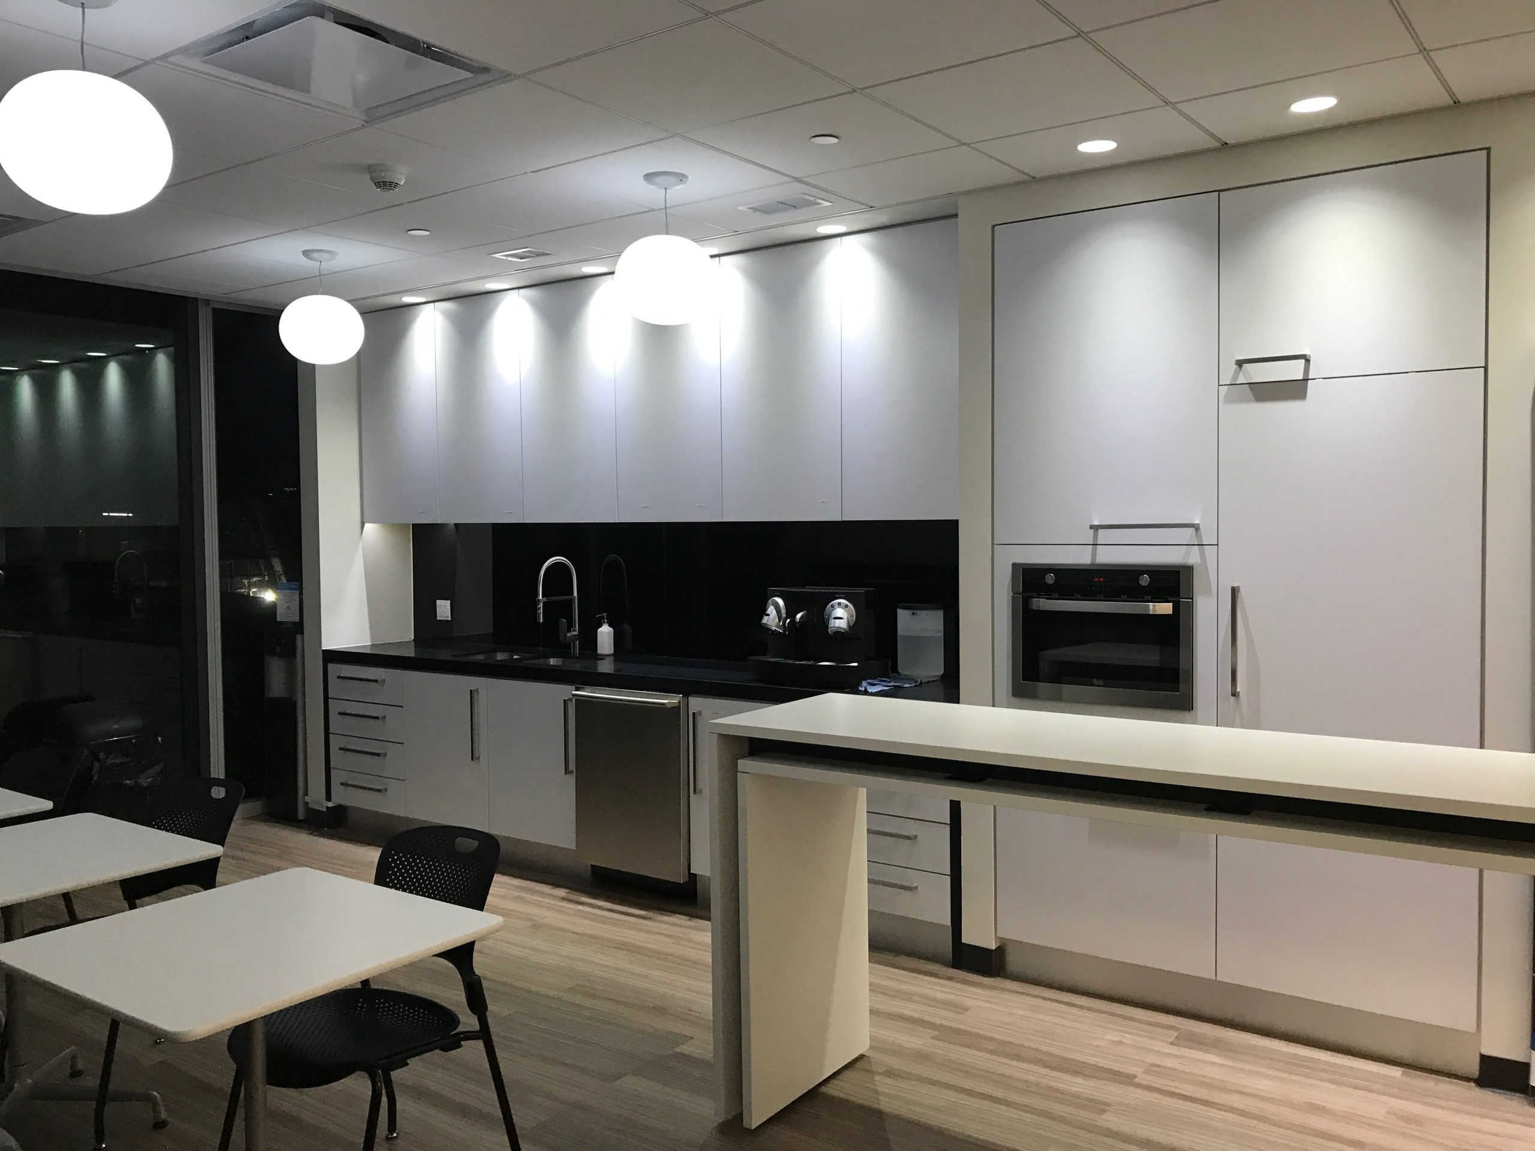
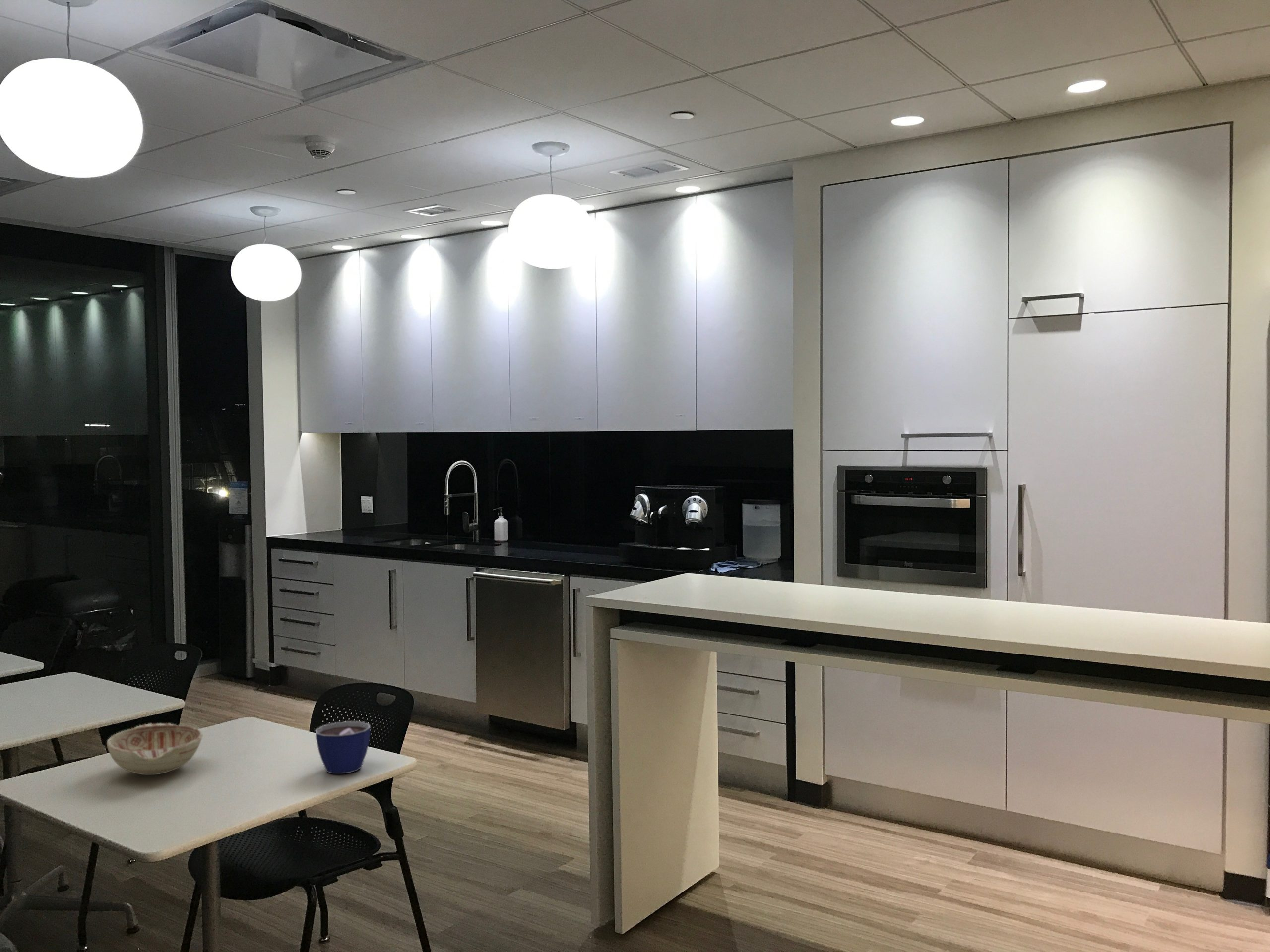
+ decorative bowl [106,723,203,775]
+ cup [315,721,371,774]
